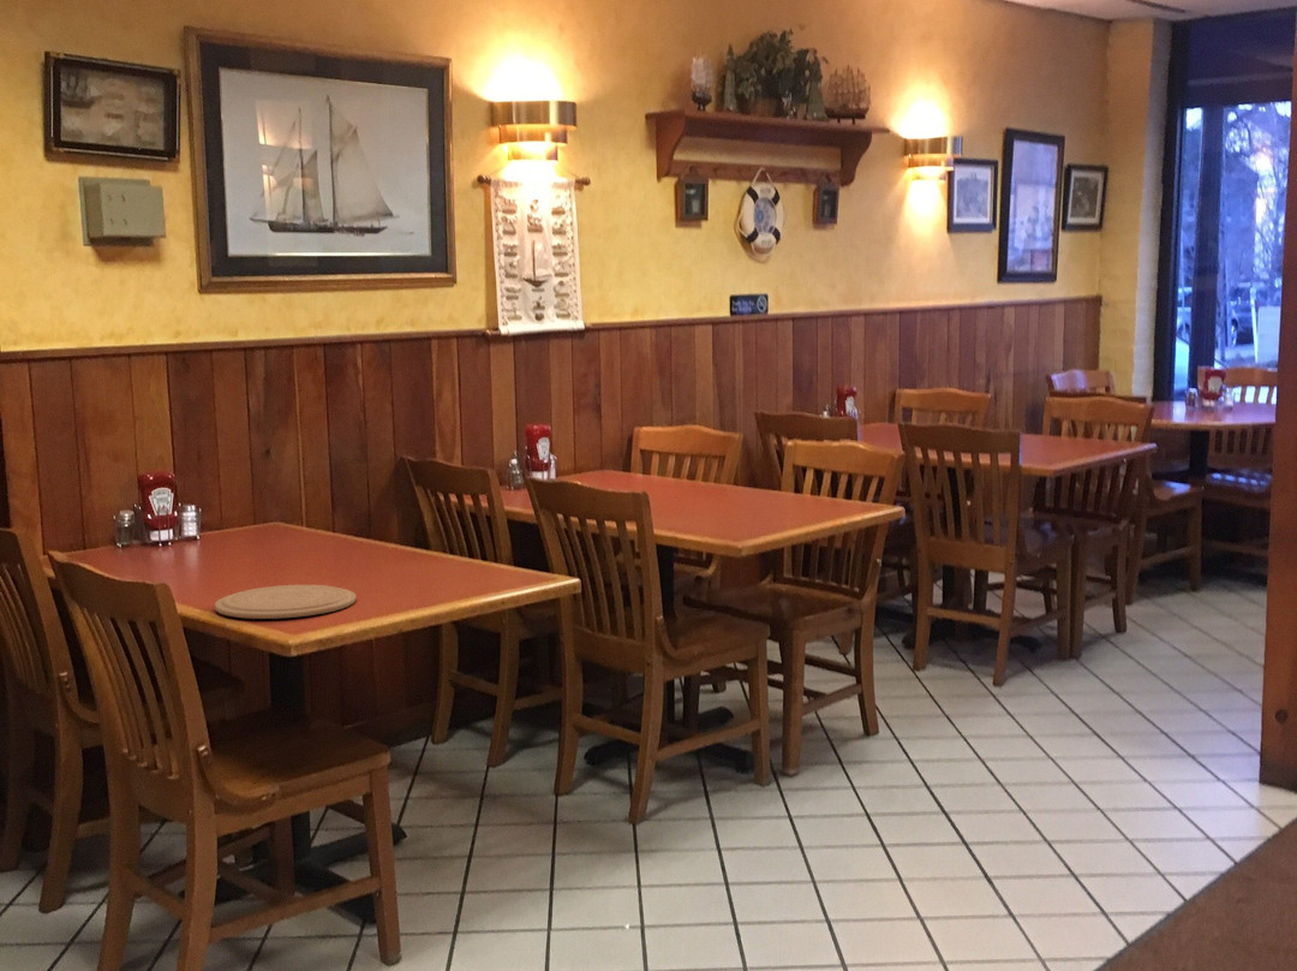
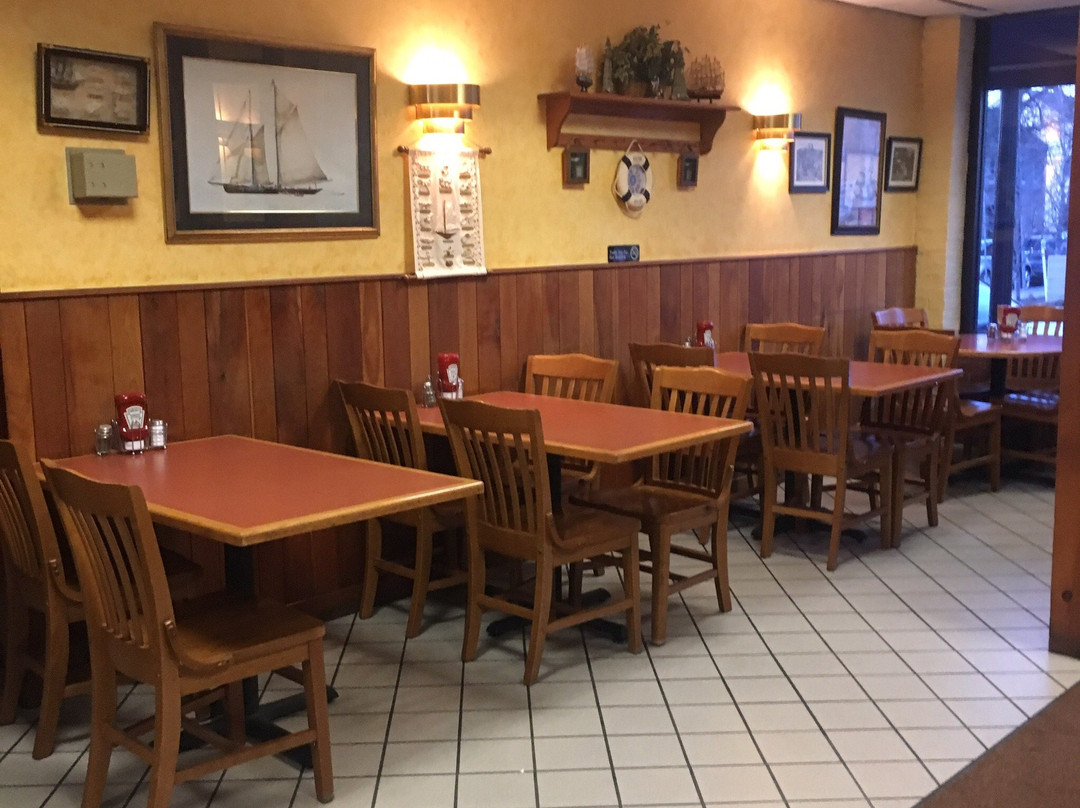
- plate [214,584,357,620]
